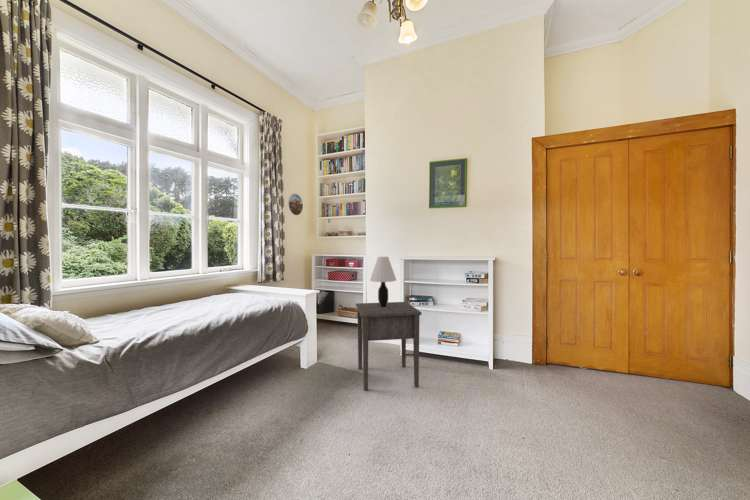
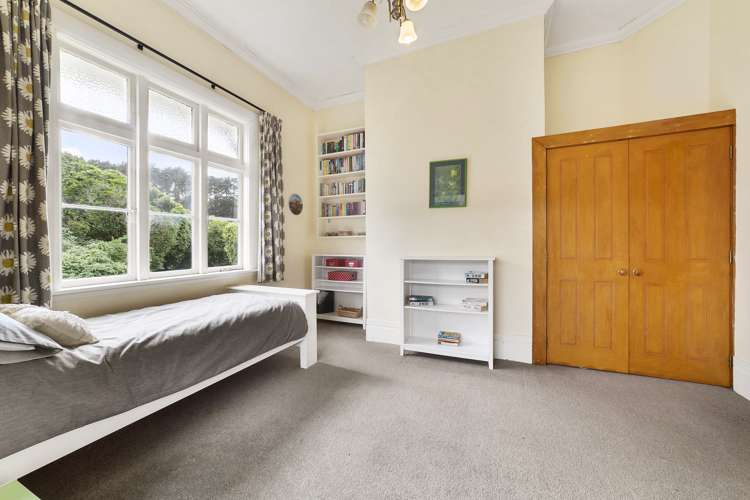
- table lamp [369,256,397,308]
- nightstand [355,301,423,392]
